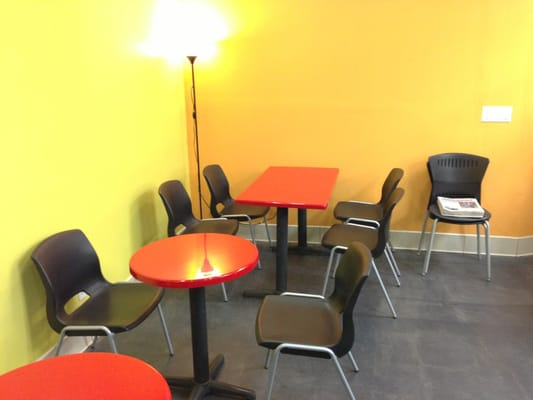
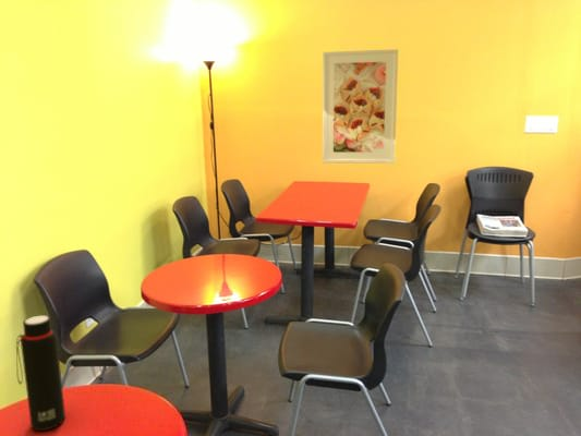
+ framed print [322,48,399,165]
+ water bottle [15,314,66,432]
